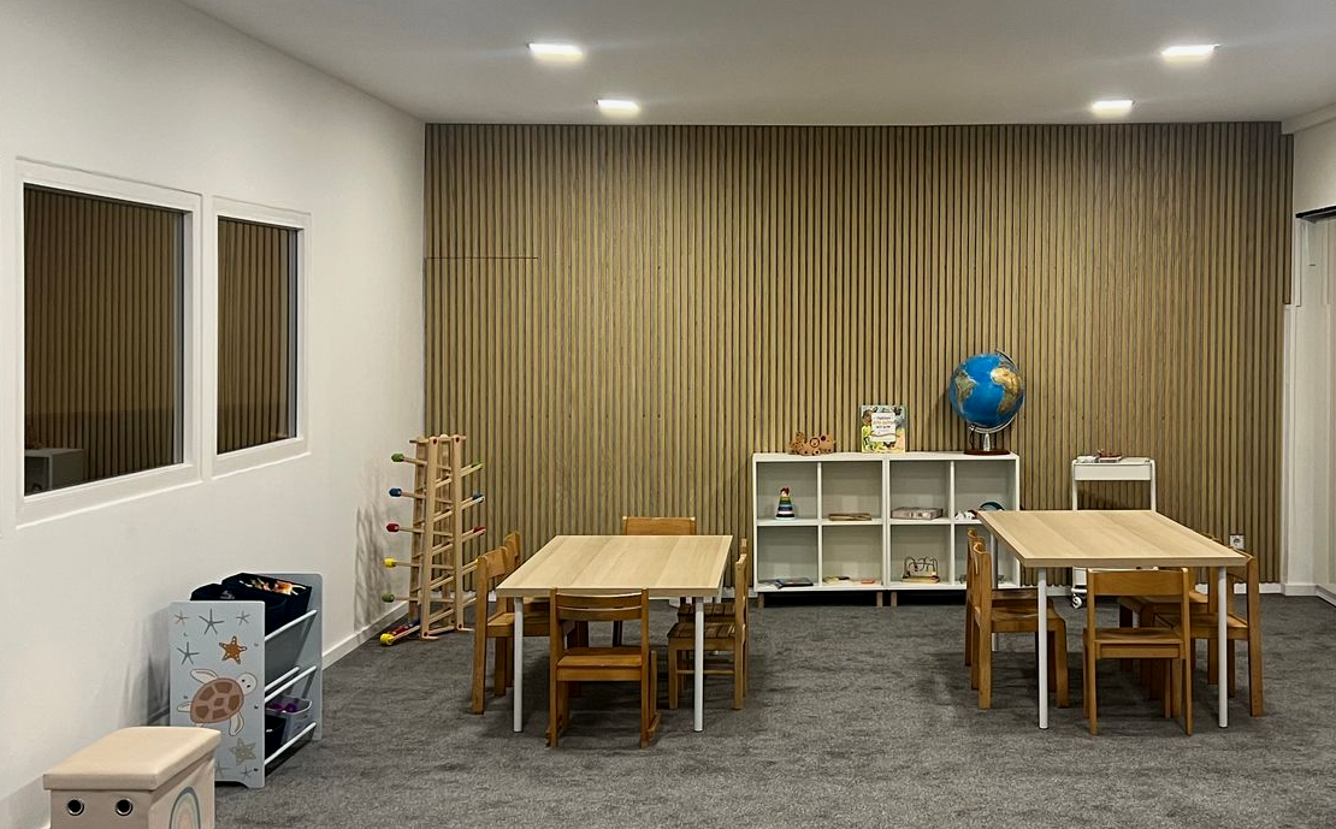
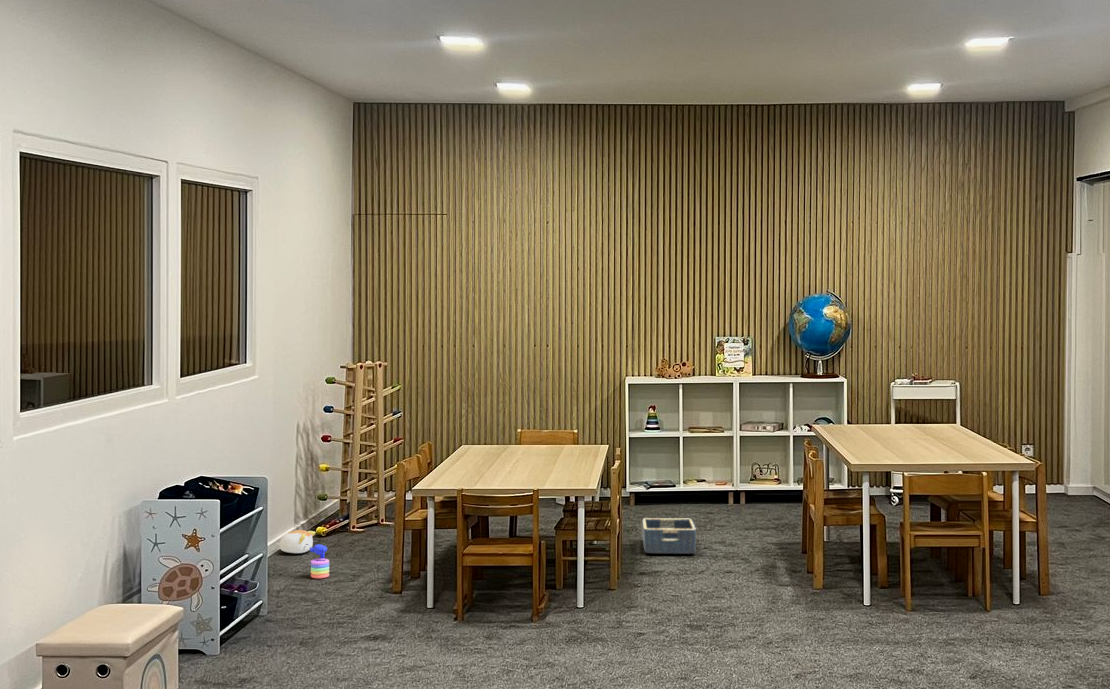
+ plush toy [275,529,316,554]
+ stacking toy [309,543,330,579]
+ basket [642,517,697,555]
